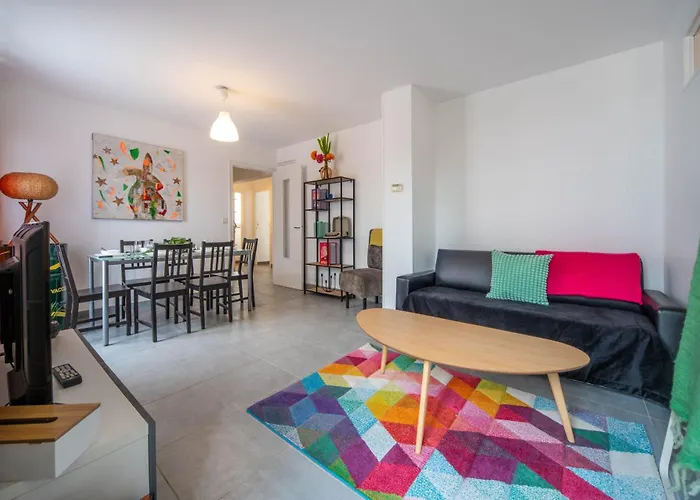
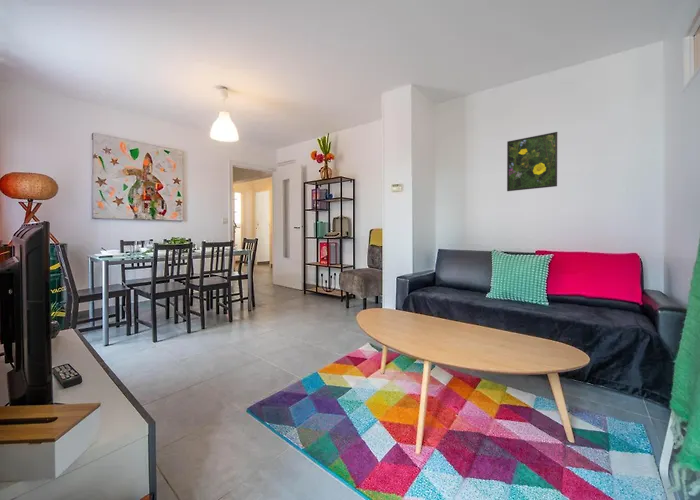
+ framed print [506,131,559,192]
